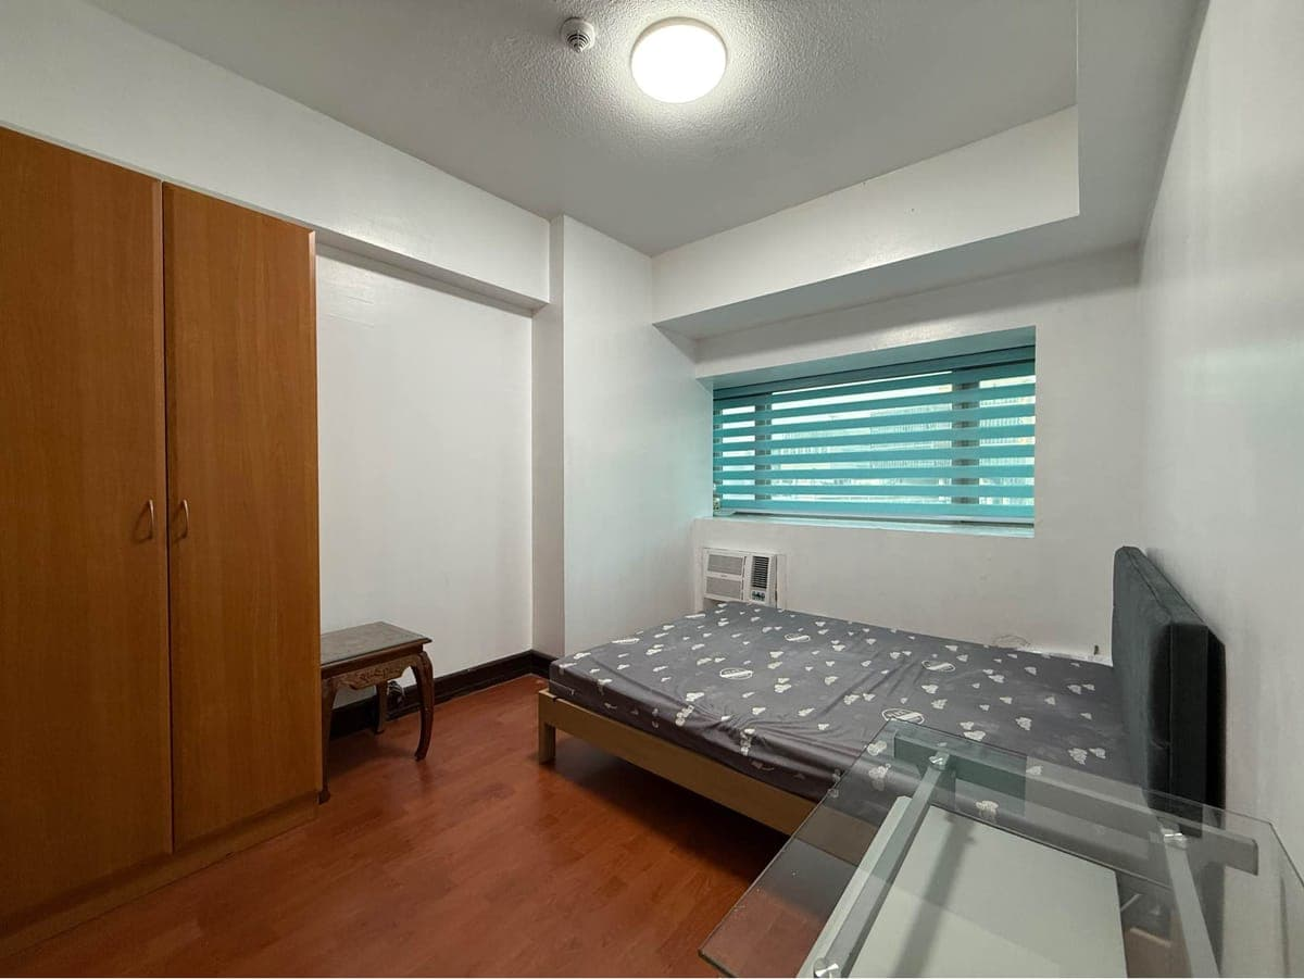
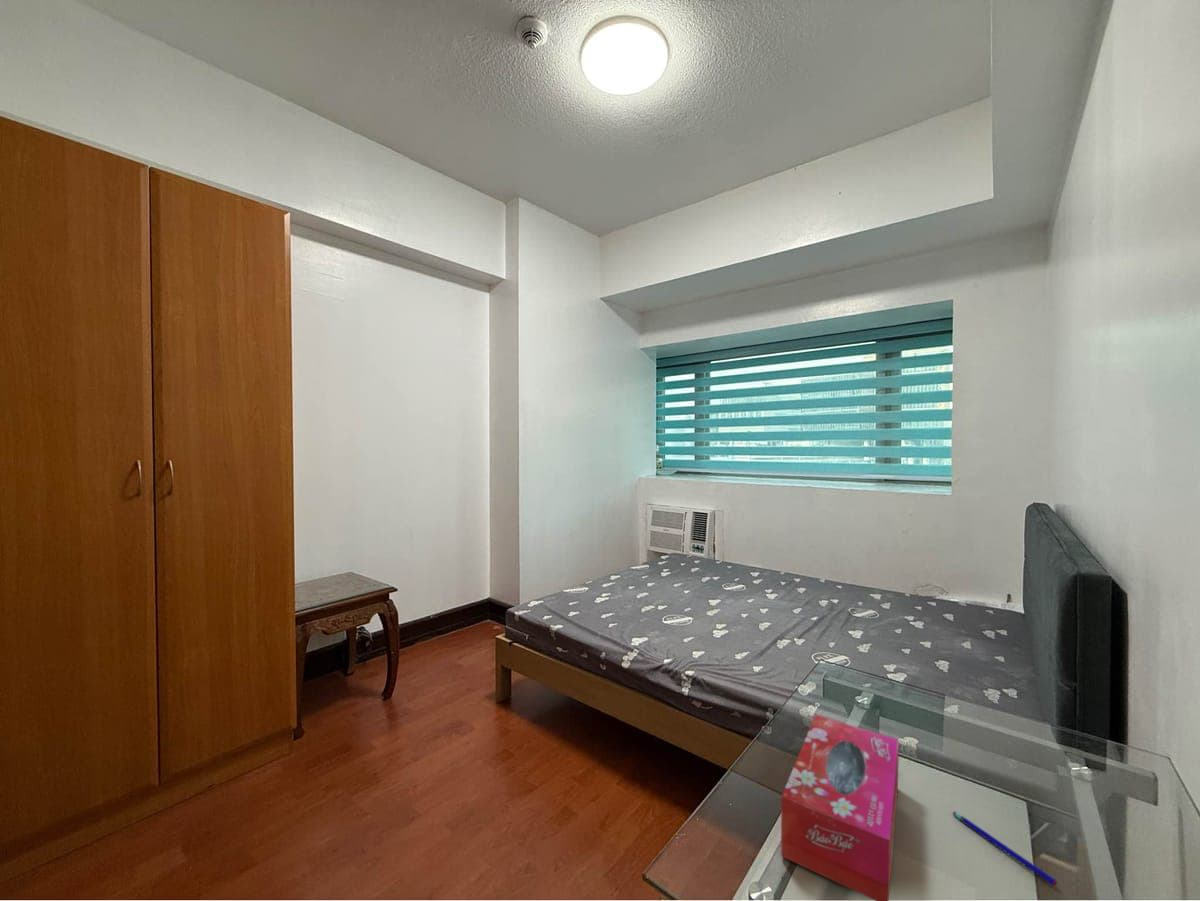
+ tissue box [780,714,900,901]
+ pen [952,811,1058,887]
